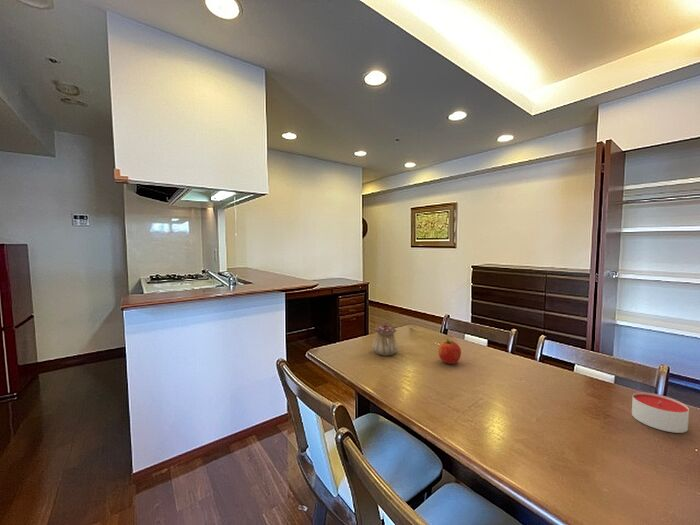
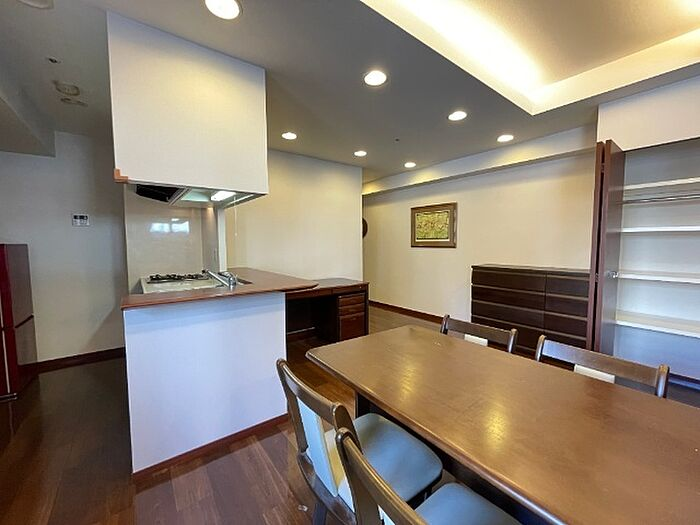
- candle [631,391,690,434]
- apple [437,338,462,365]
- teapot [371,320,399,357]
